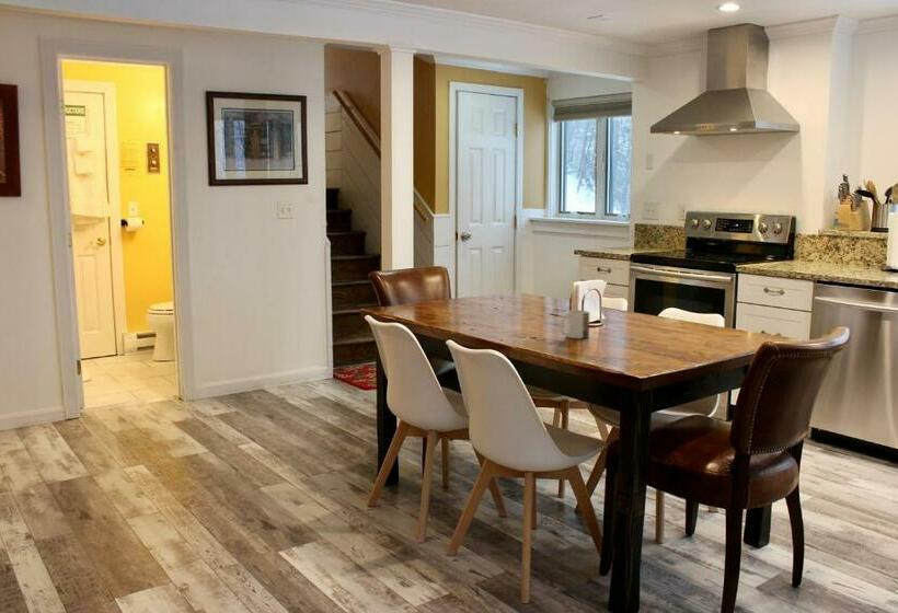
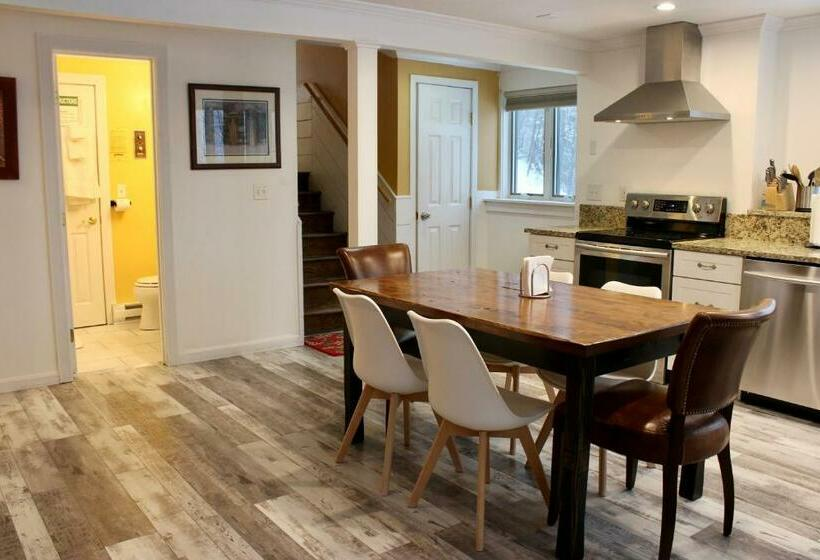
- mug [559,309,590,339]
